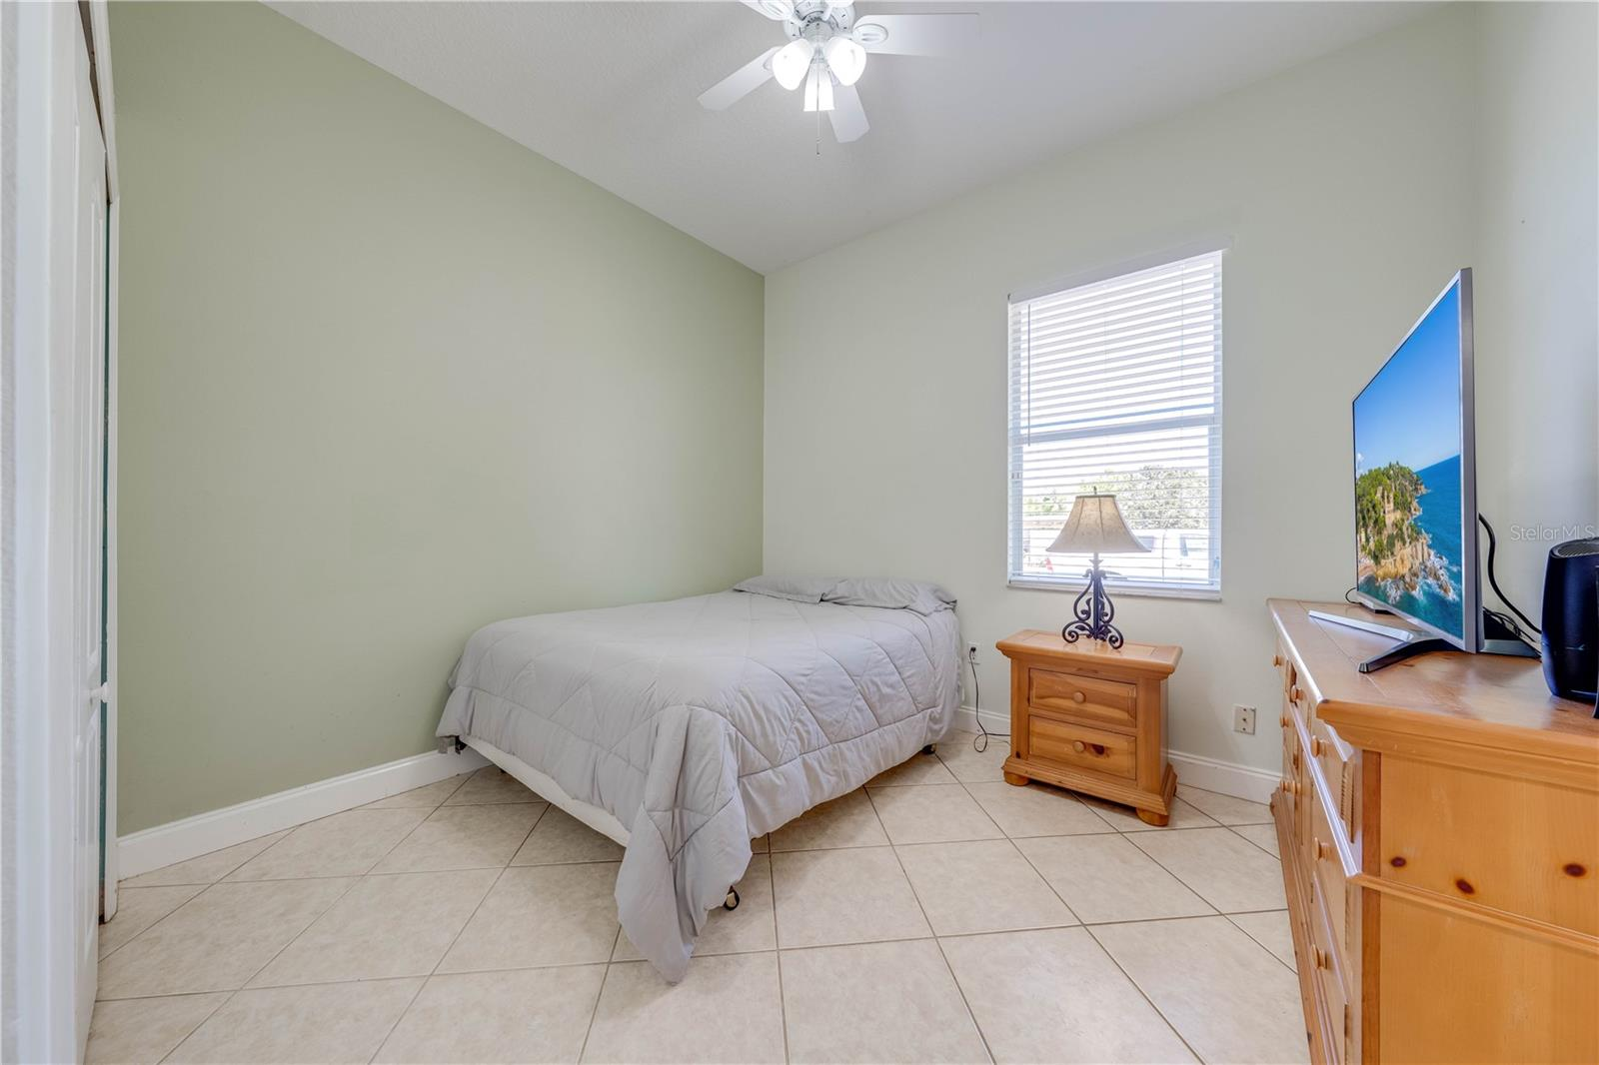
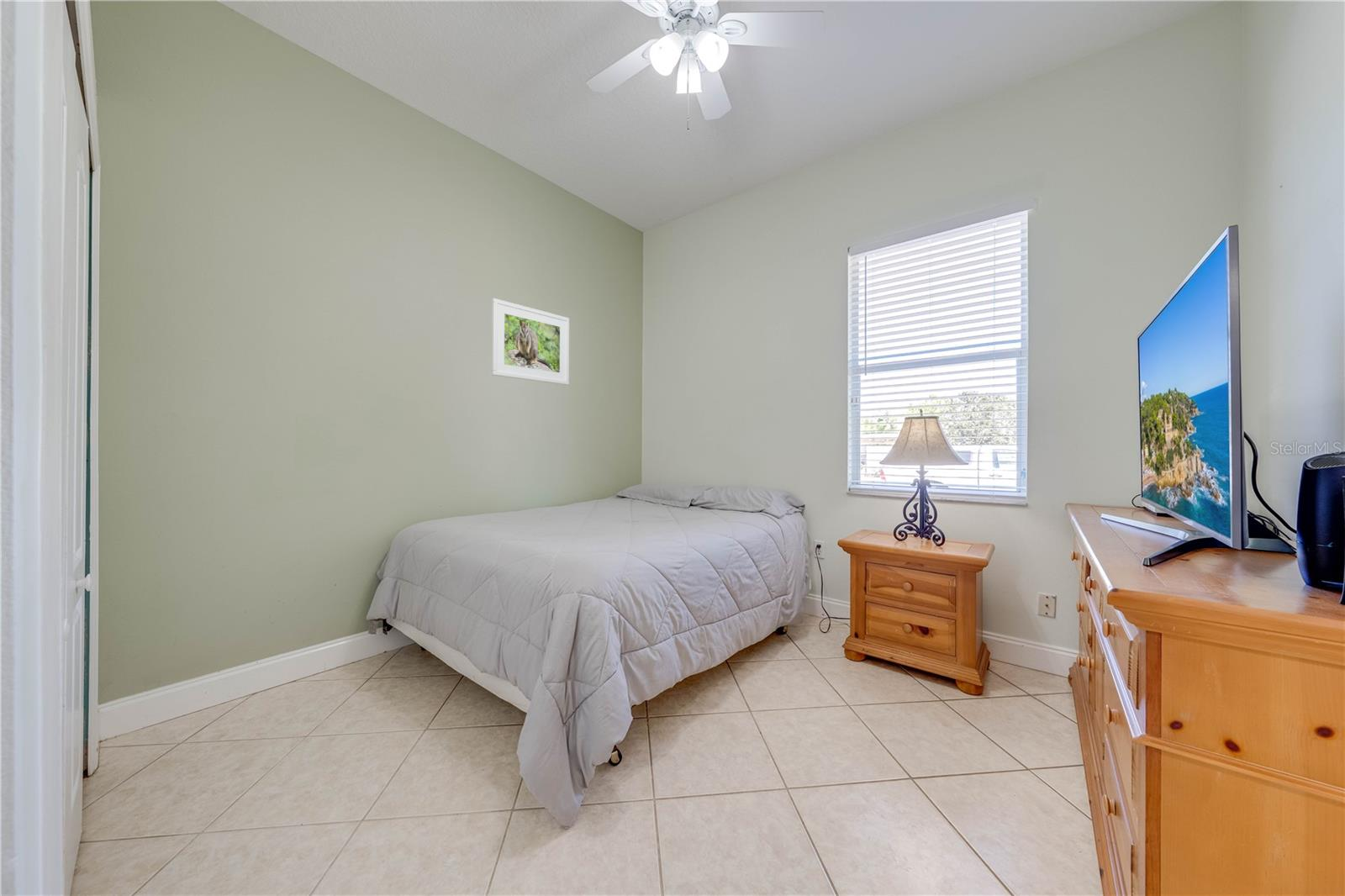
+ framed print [491,298,570,386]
